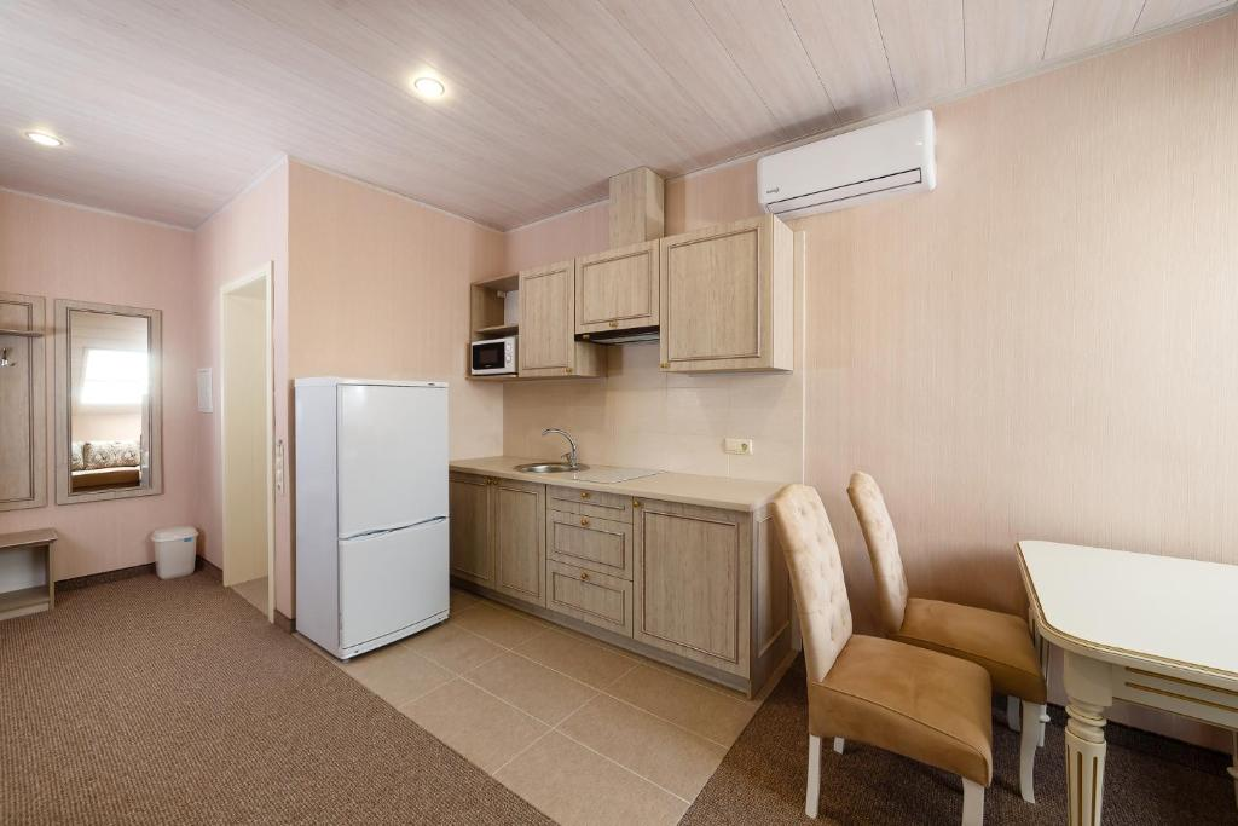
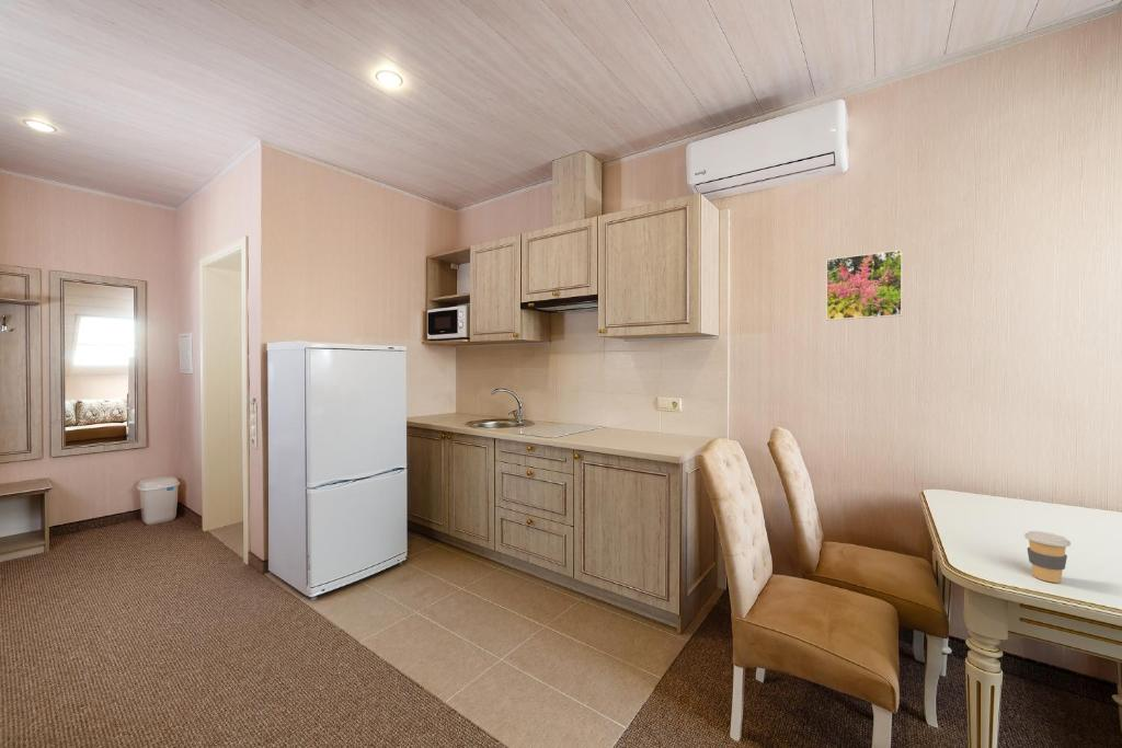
+ coffee cup [1023,530,1072,584]
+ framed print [825,249,903,322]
